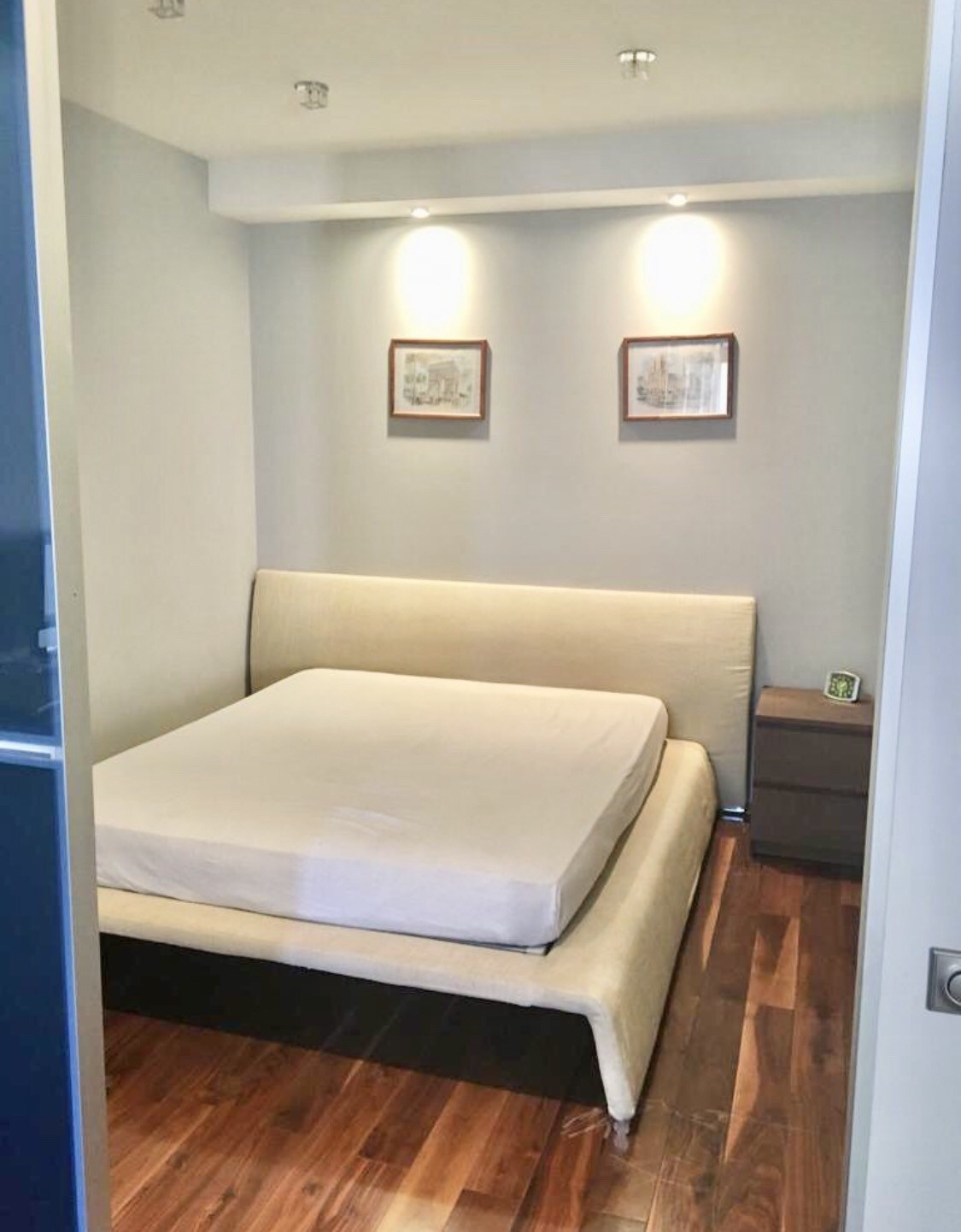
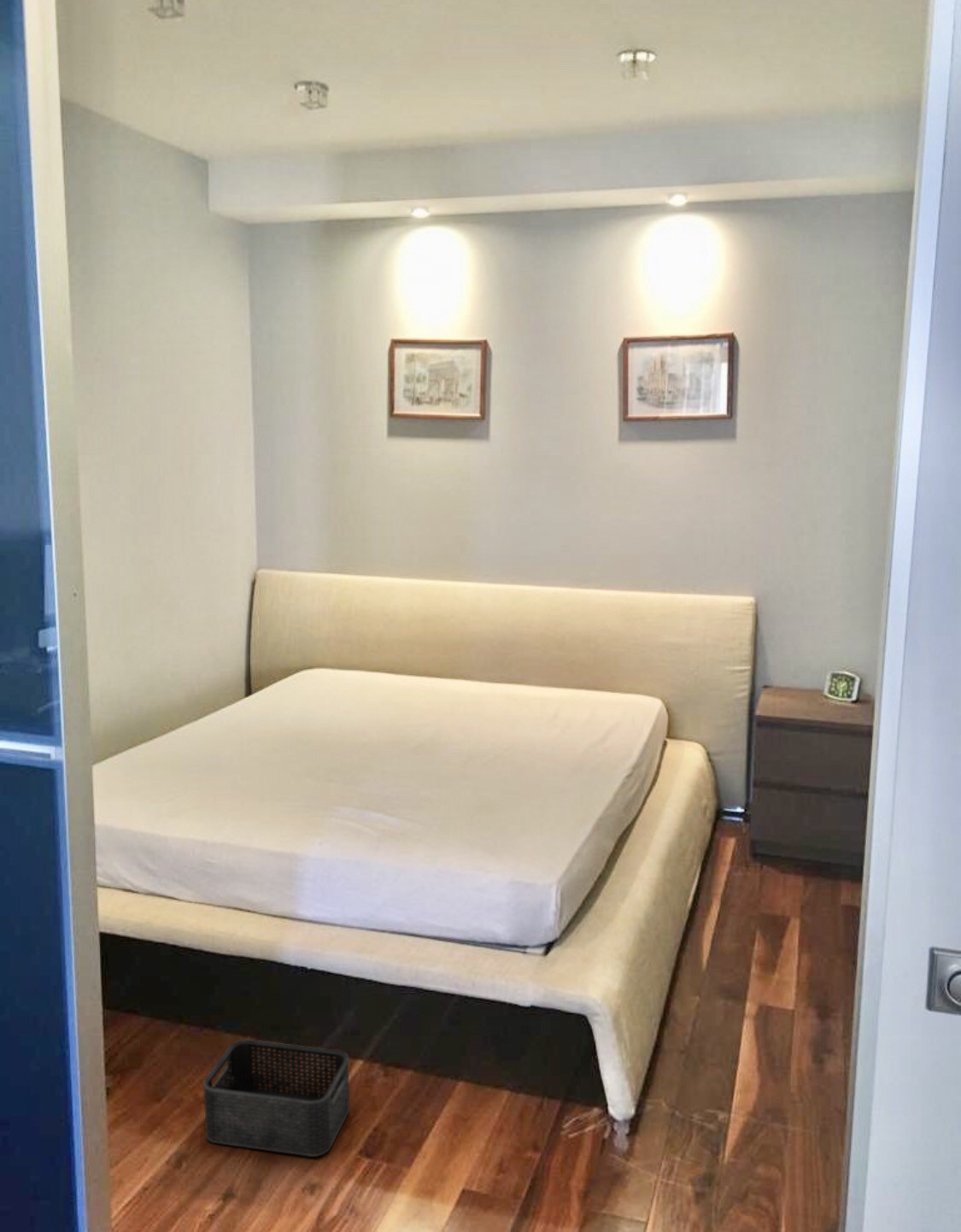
+ storage bin [202,1039,350,1158]
